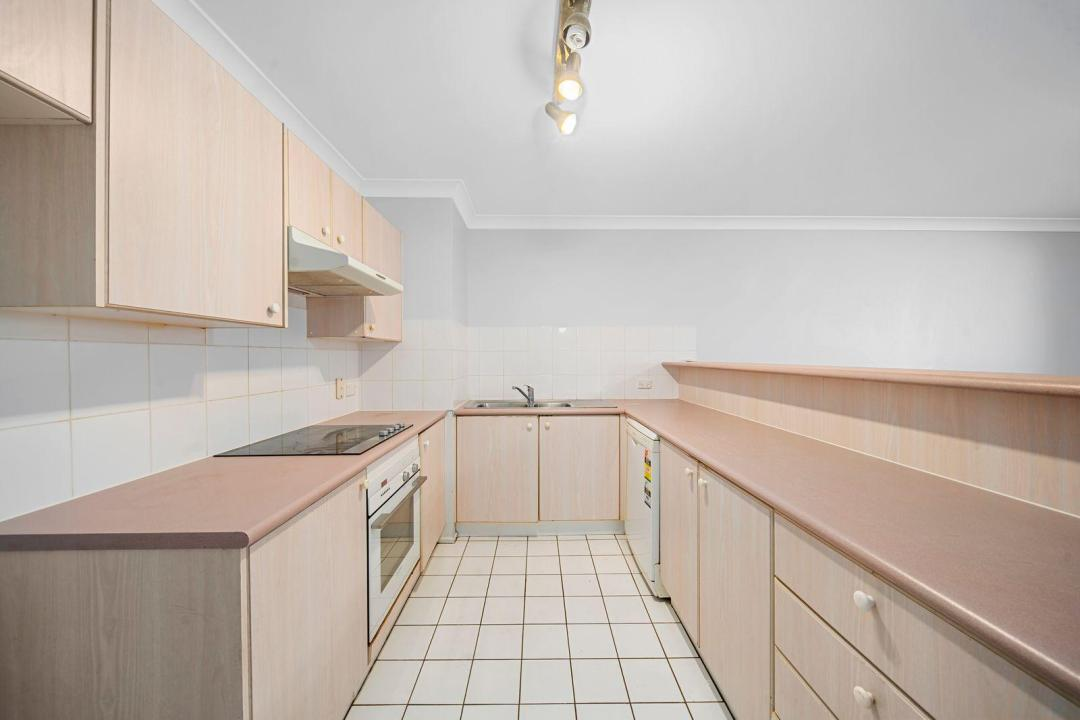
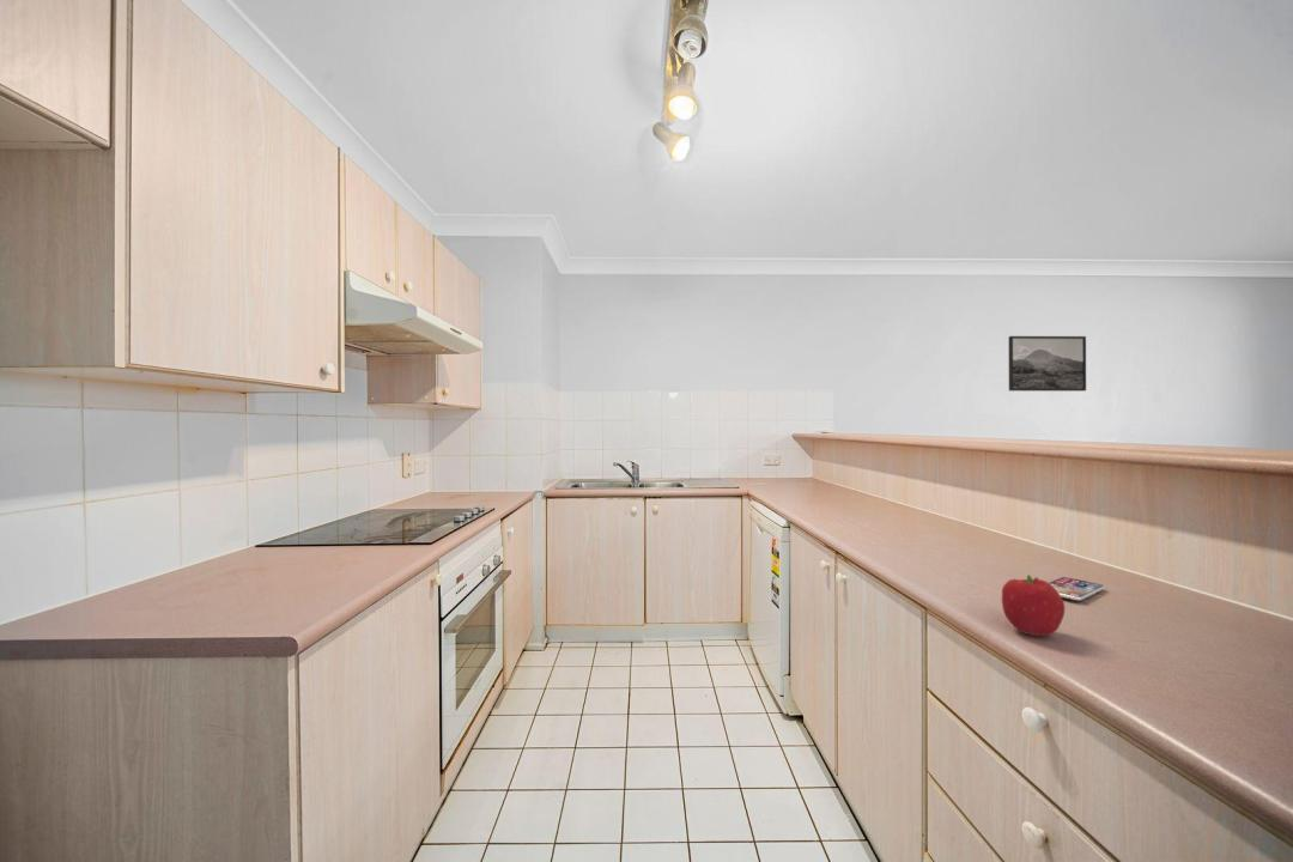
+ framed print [1007,335,1087,393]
+ fruit [1001,573,1066,637]
+ smartphone [1049,576,1106,602]
